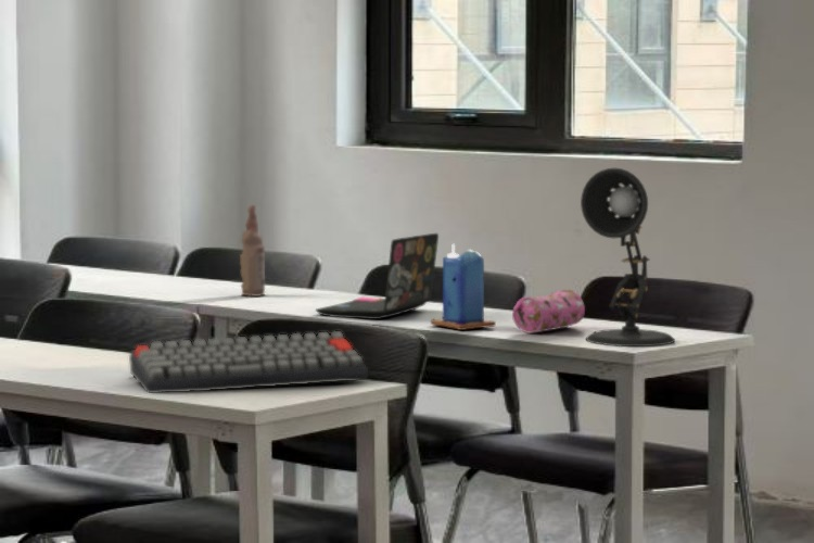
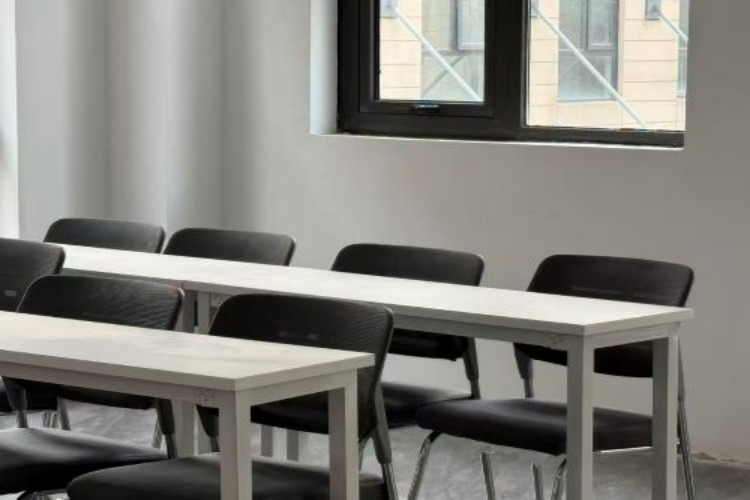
- keyboard [128,330,369,394]
- laptop [314,232,440,320]
- bottle [239,204,266,298]
- desk lamp [580,167,676,348]
- pencil case [511,289,586,334]
- candle [430,242,497,331]
